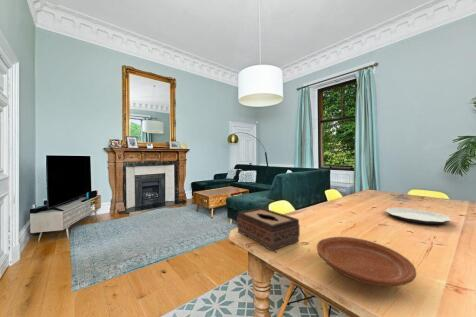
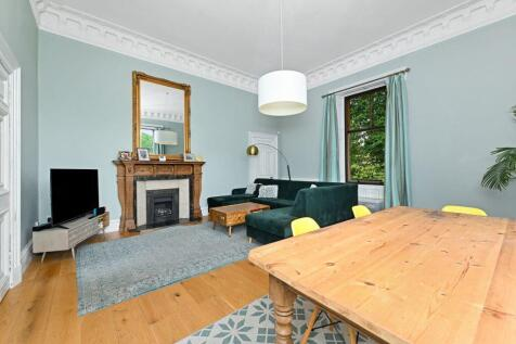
- plate [385,207,452,225]
- tissue box [236,207,301,252]
- plate [316,236,417,287]
